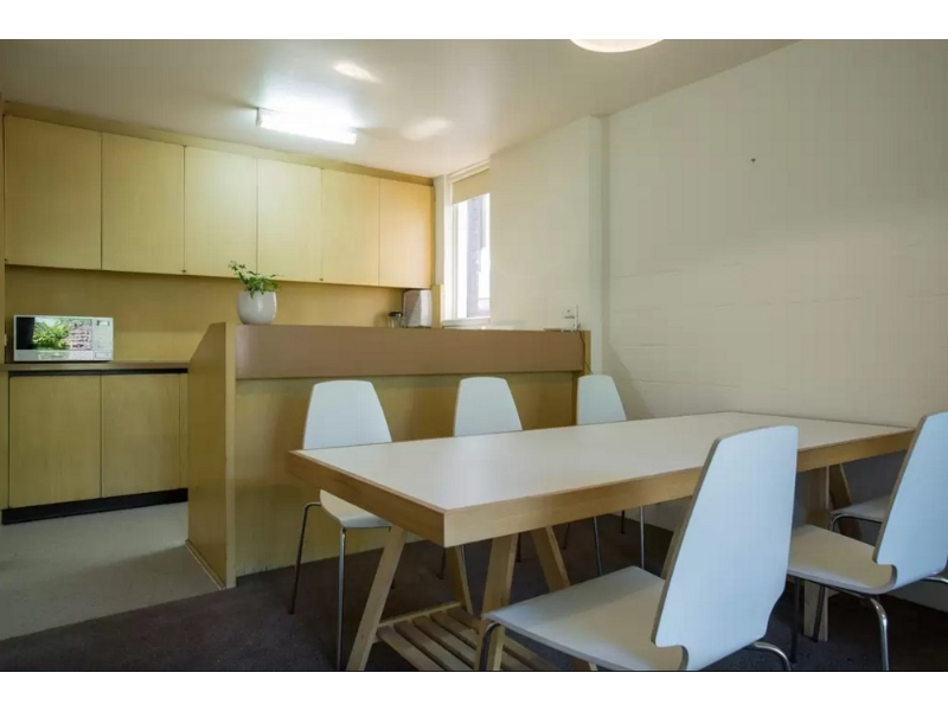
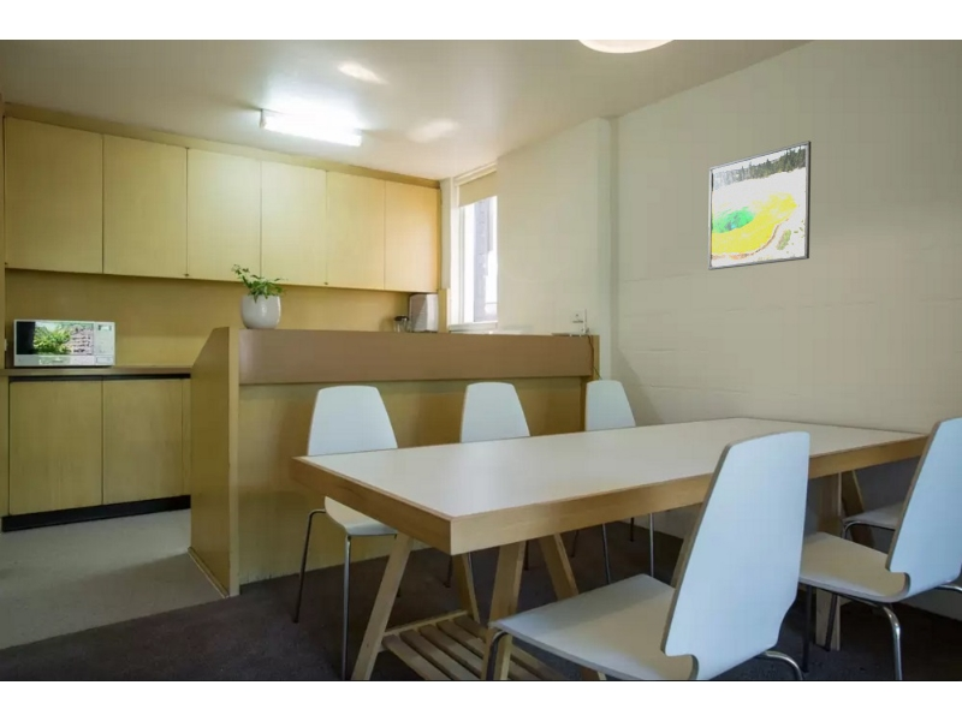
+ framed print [707,139,813,272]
